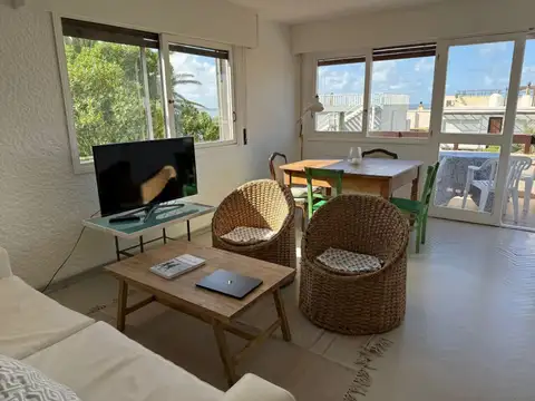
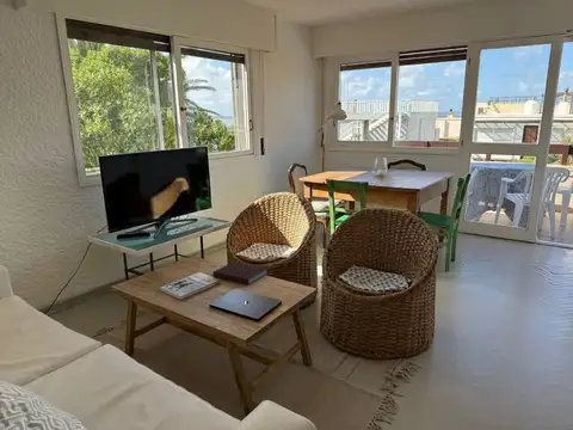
+ notebook [211,262,269,285]
